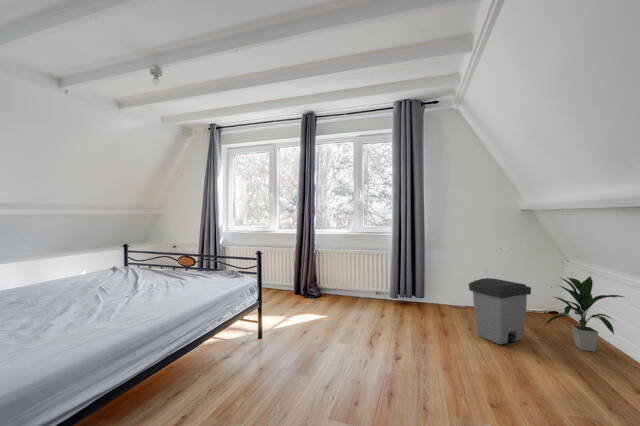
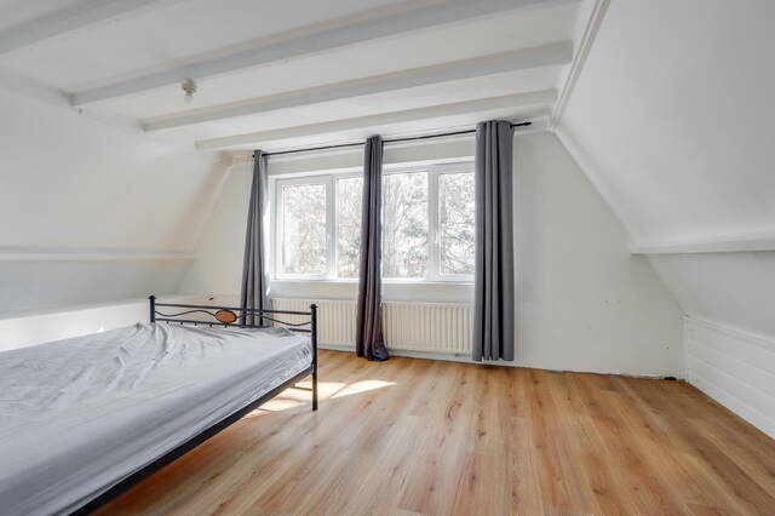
- trash can [468,277,532,345]
- indoor plant [543,274,625,353]
